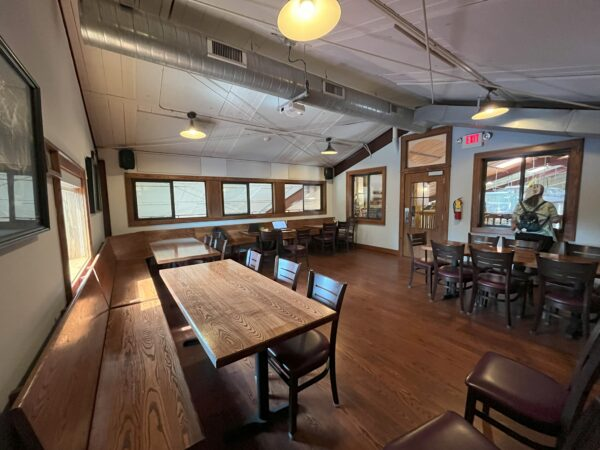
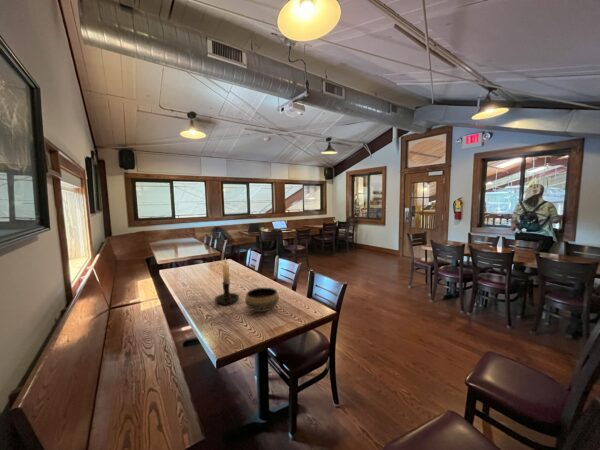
+ bowl [244,287,280,313]
+ candle holder [214,257,240,306]
